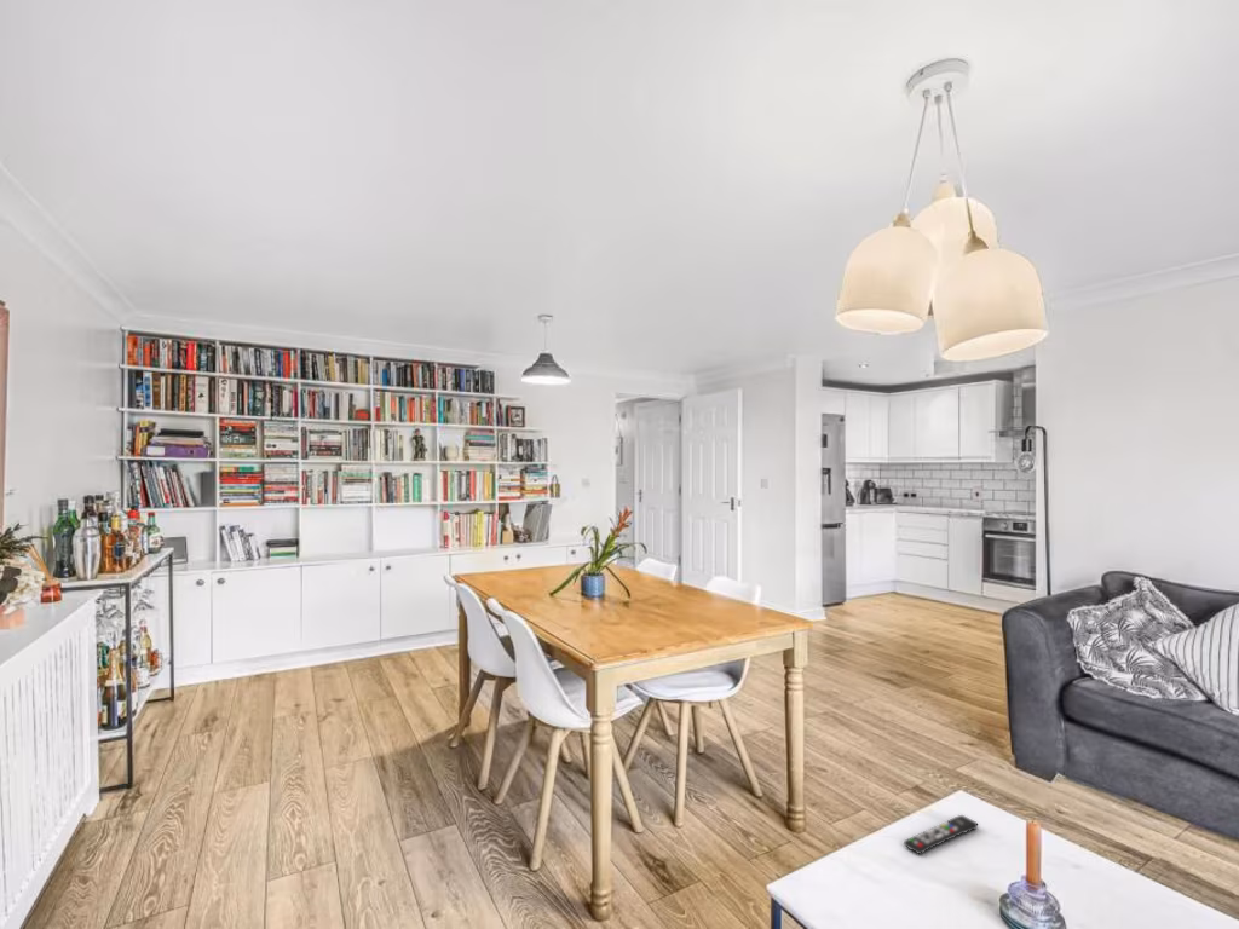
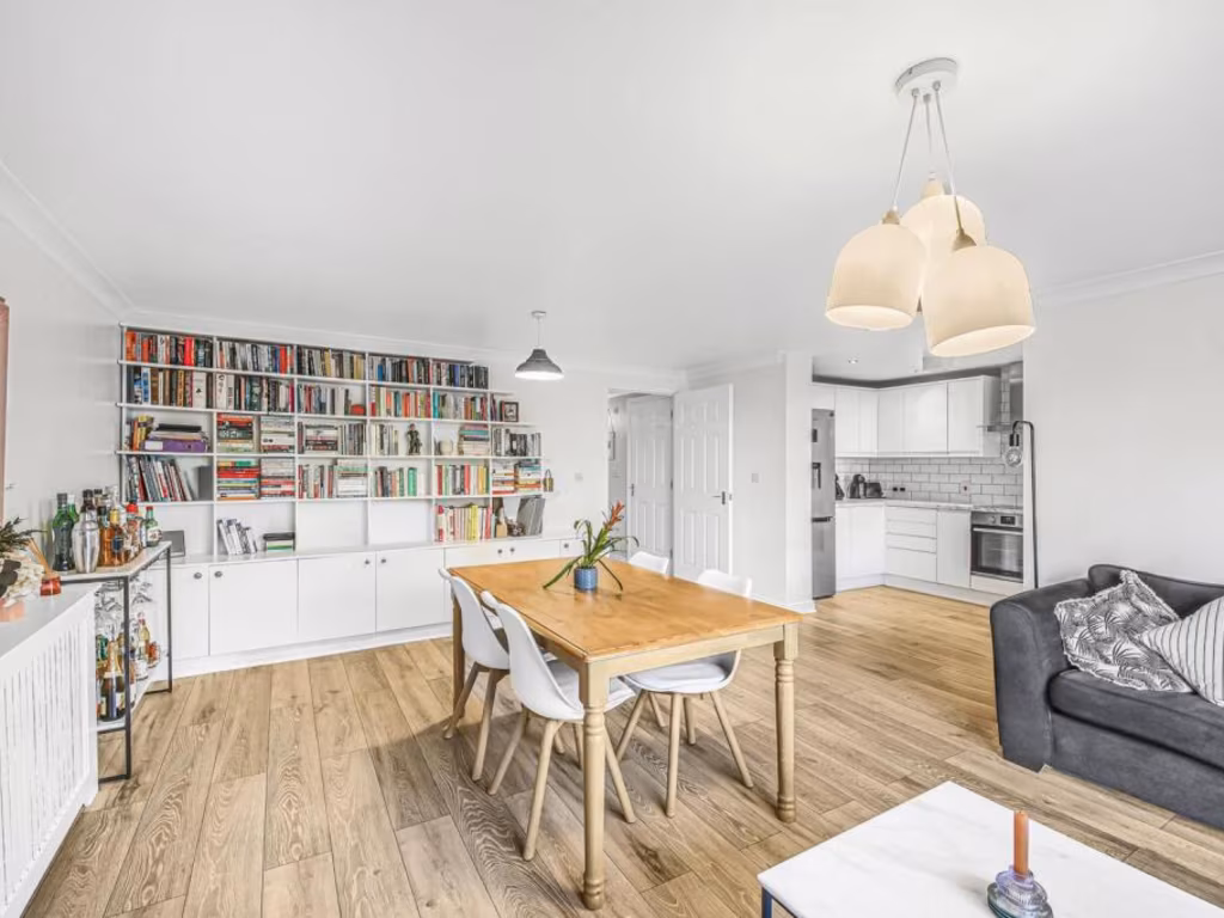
- remote control [903,814,979,855]
